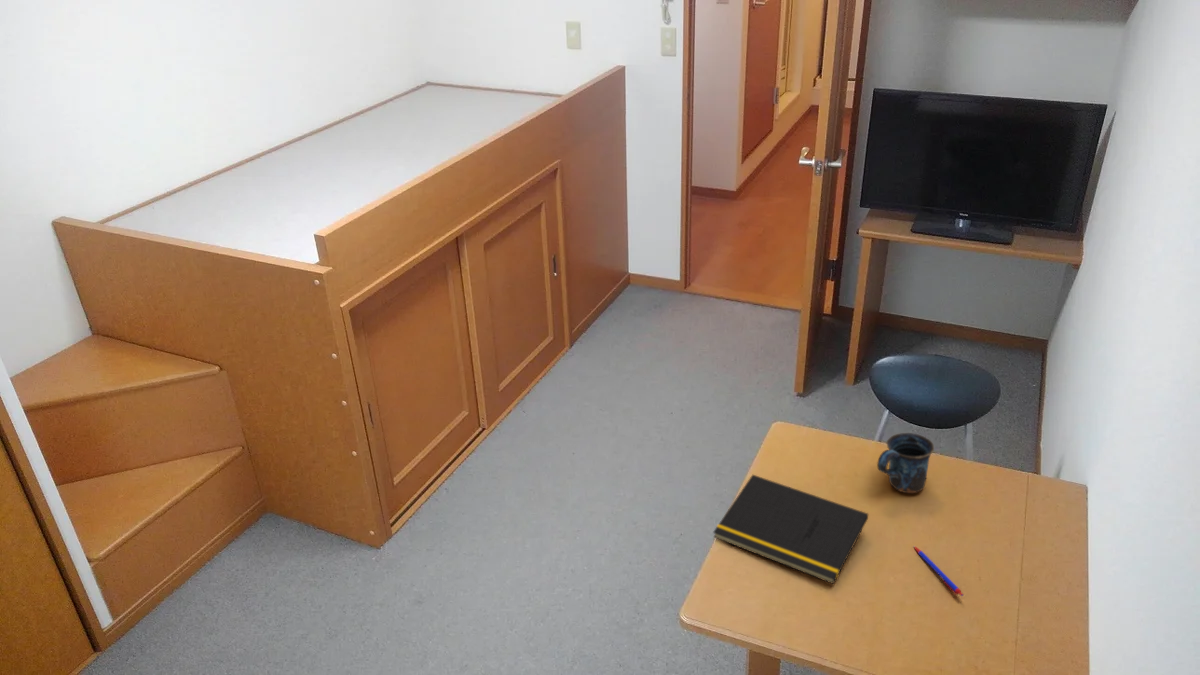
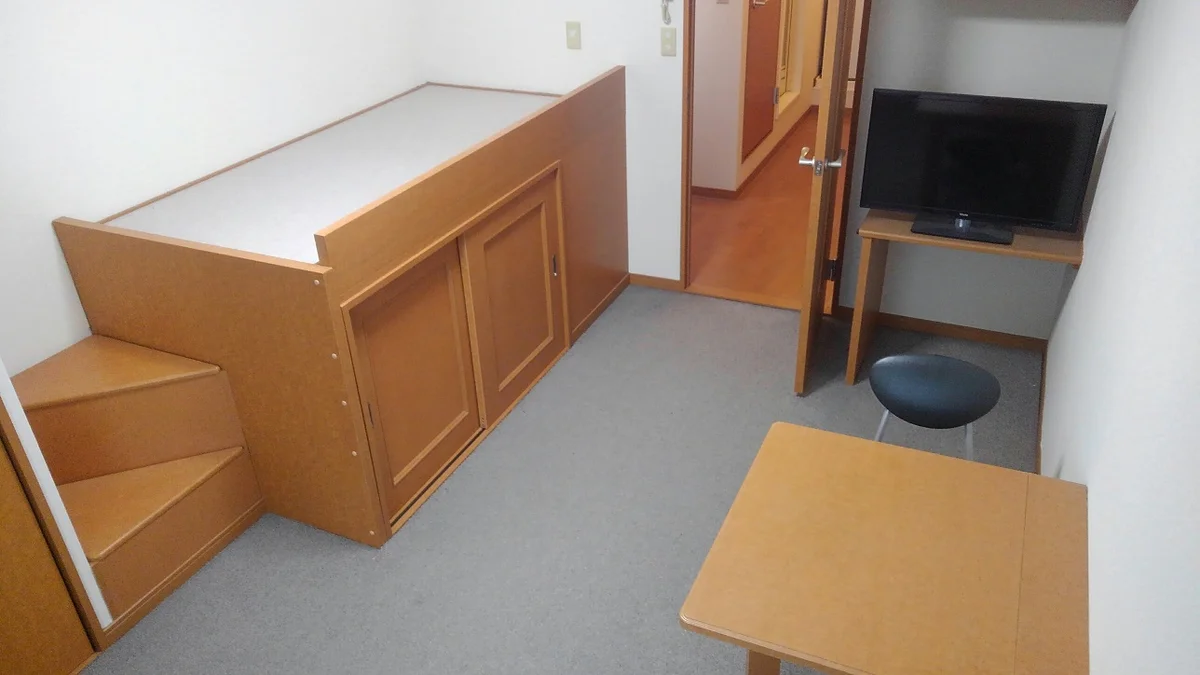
- pen [913,545,964,597]
- notepad [712,474,869,585]
- mug [876,432,935,494]
